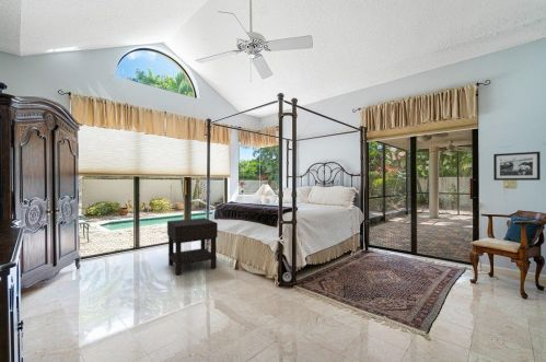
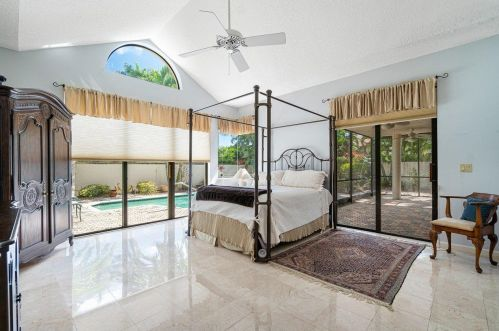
- nightstand [166,217,219,277]
- picture frame [492,151,542,182]
